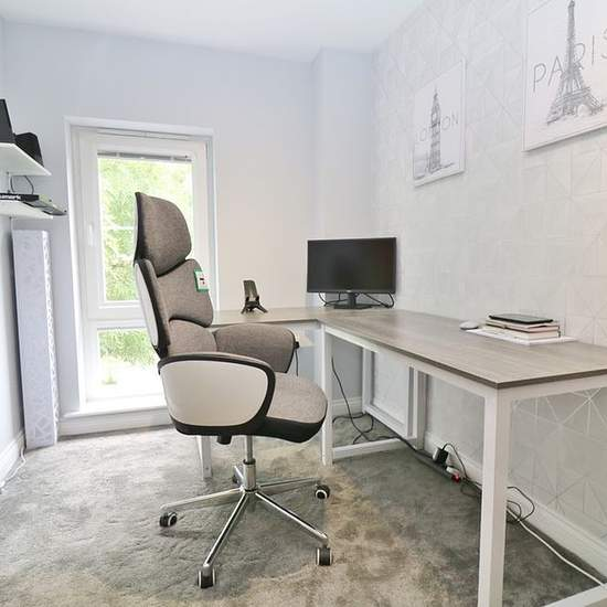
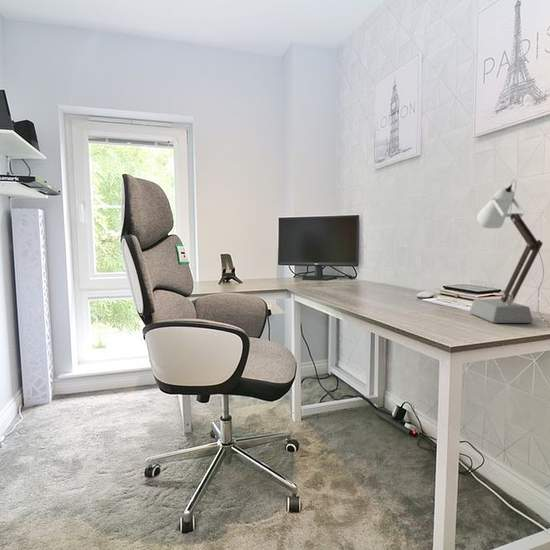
+ desk lamp [469,180,550,328]
